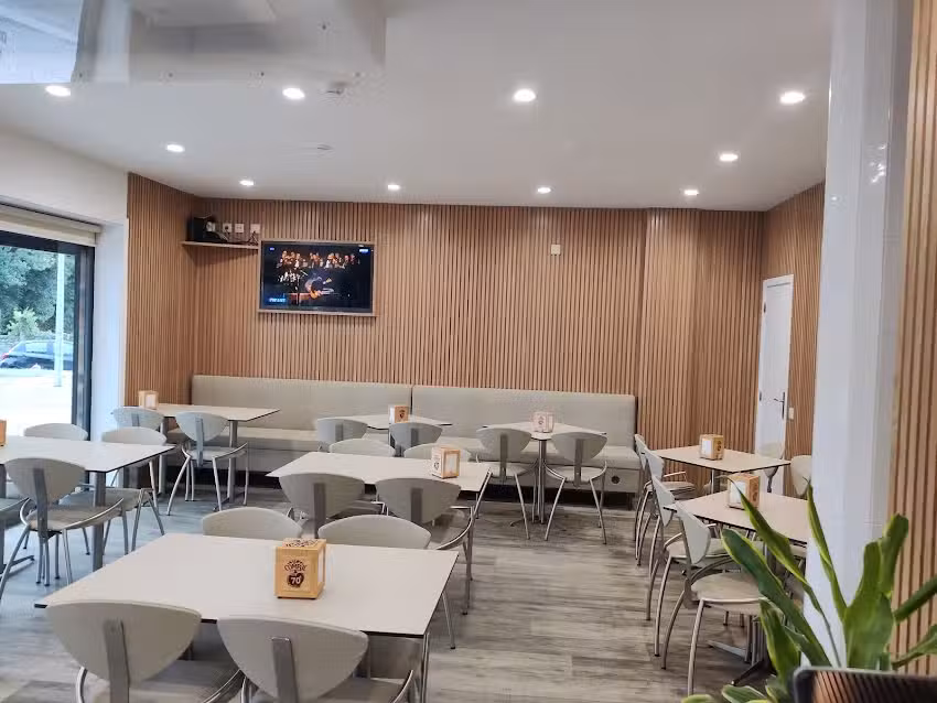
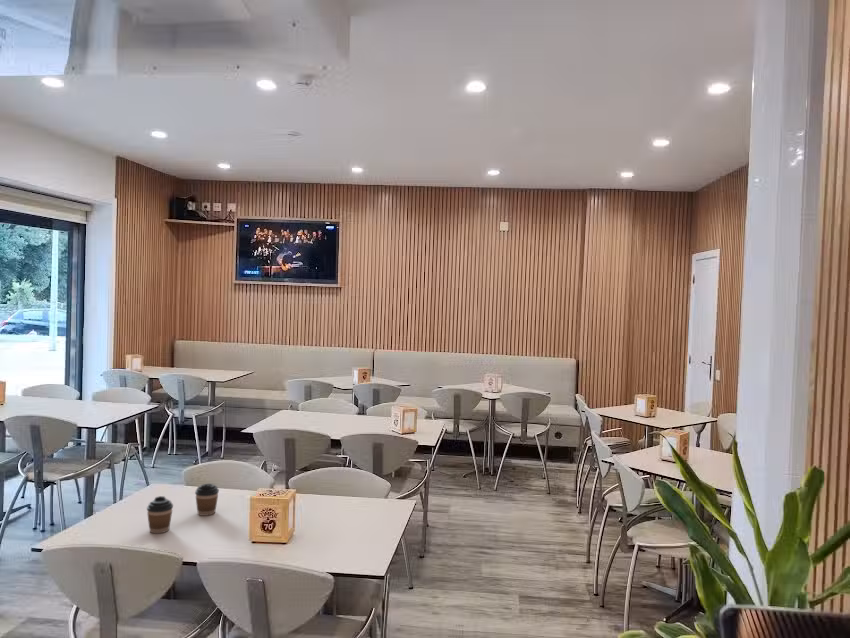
+ coffee cup [194,483,220,517]
+ coffee cup [146,495,174,535]
